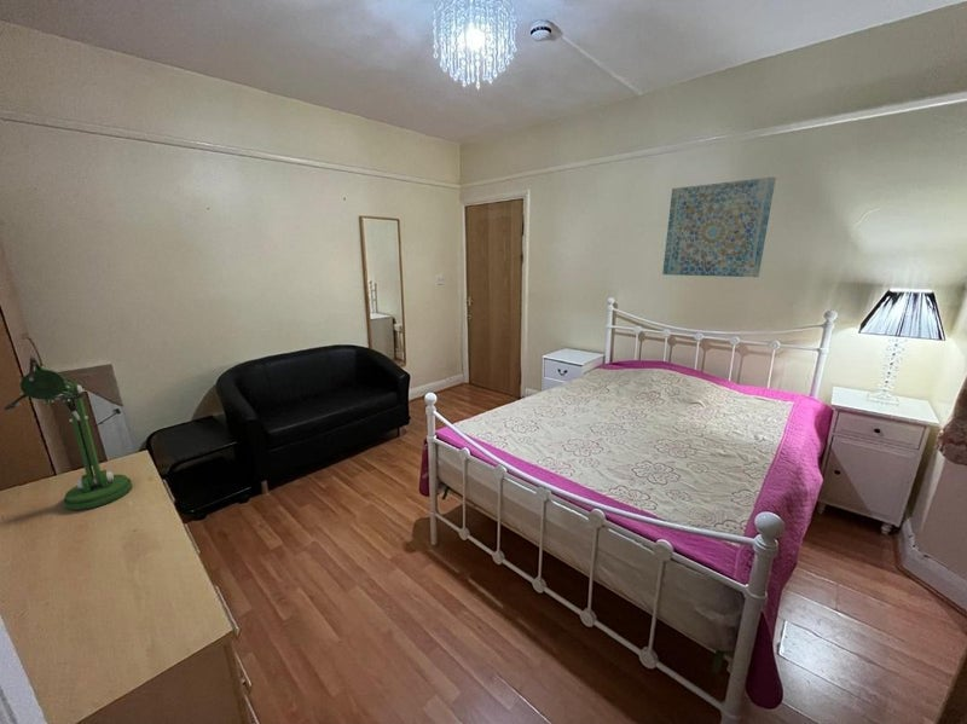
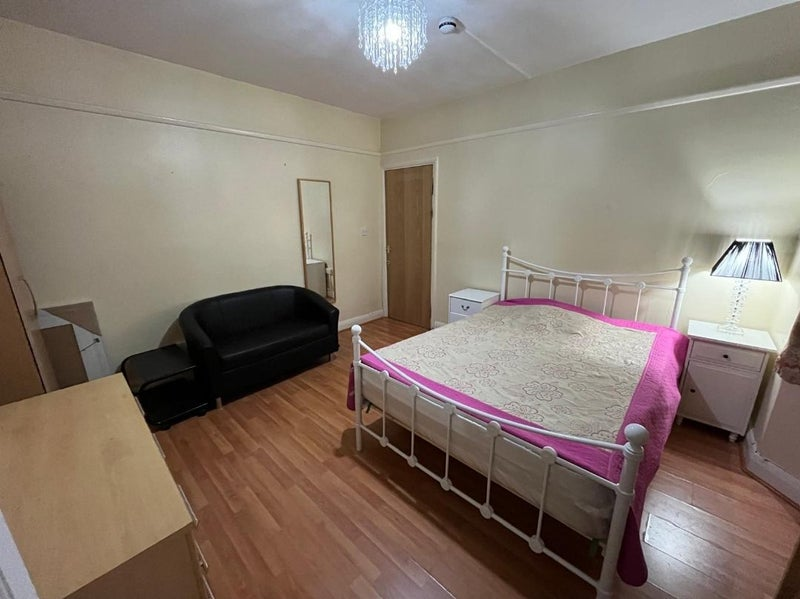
- desk lamp [1,355,133,512]
- wall art [661,175,777,278]
